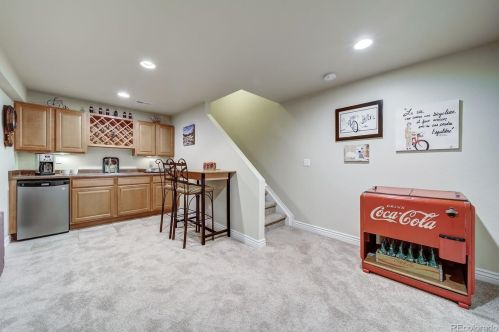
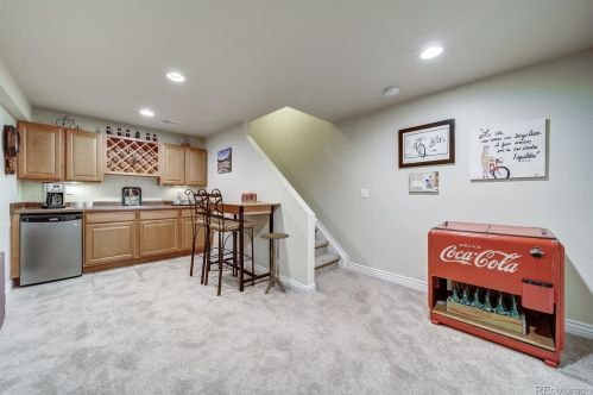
+ side table [259,232,290,295]
